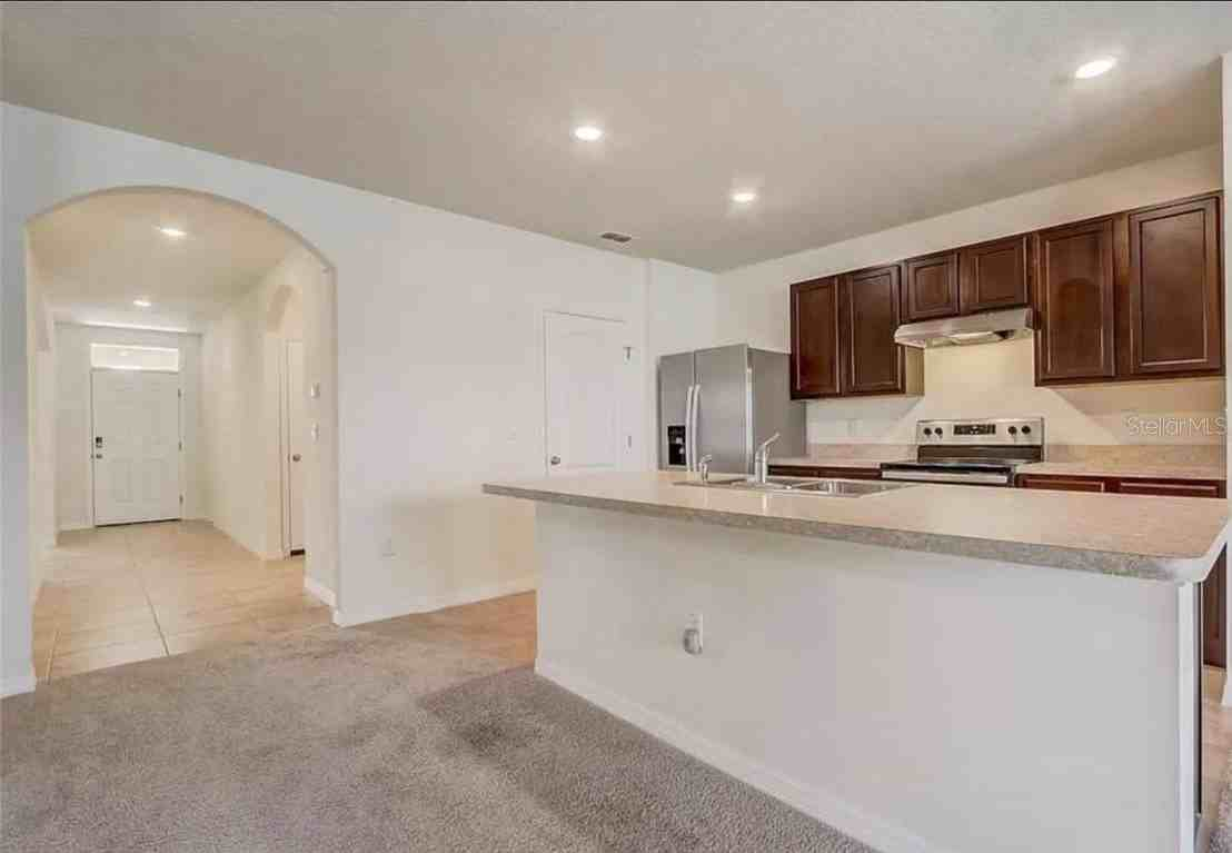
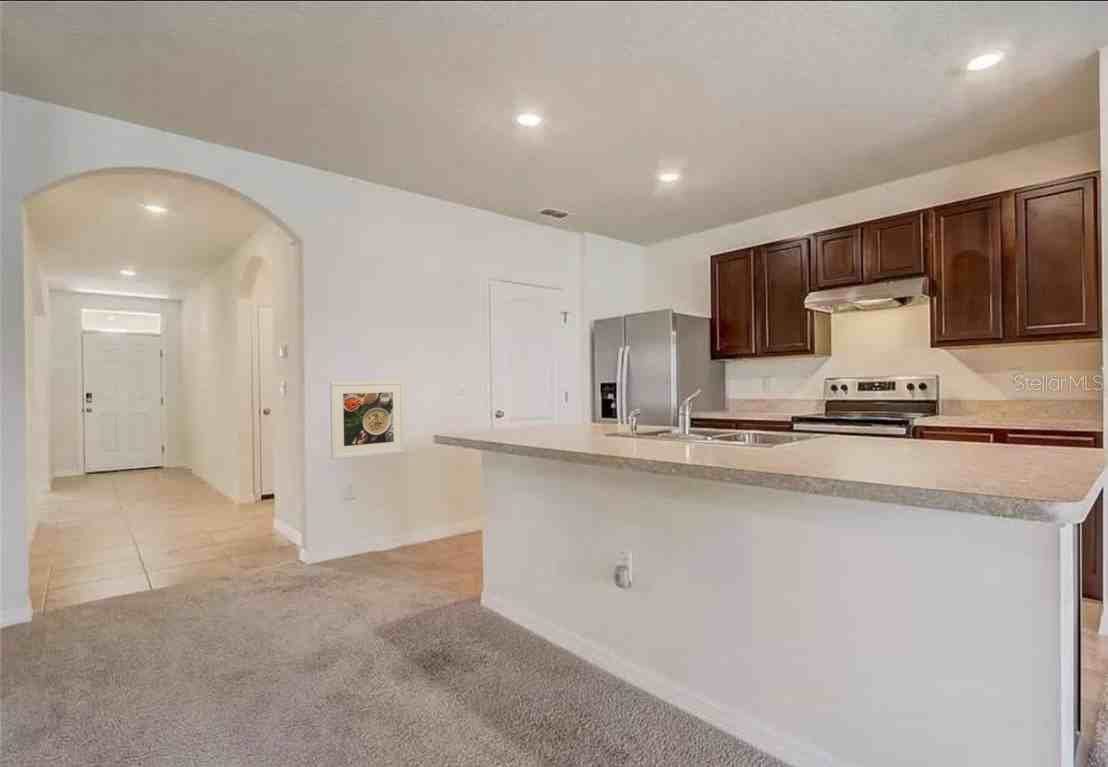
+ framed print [329,380,406,460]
